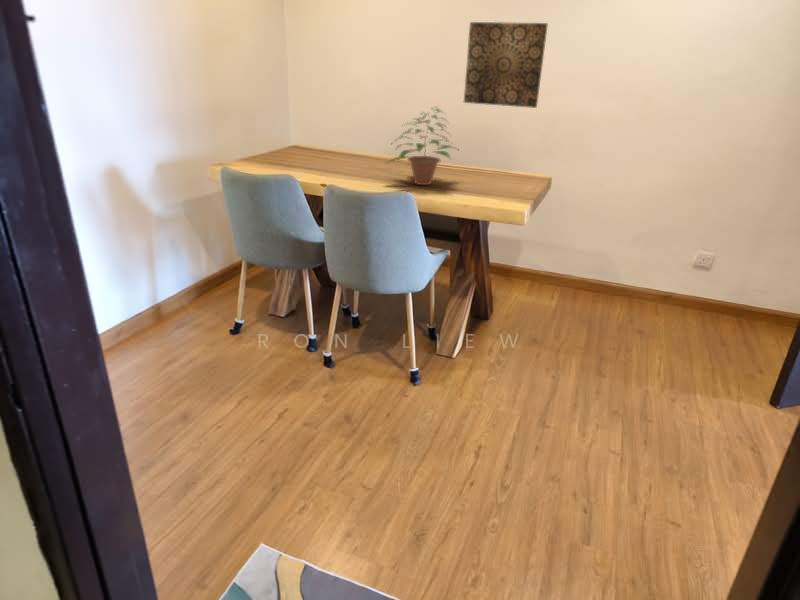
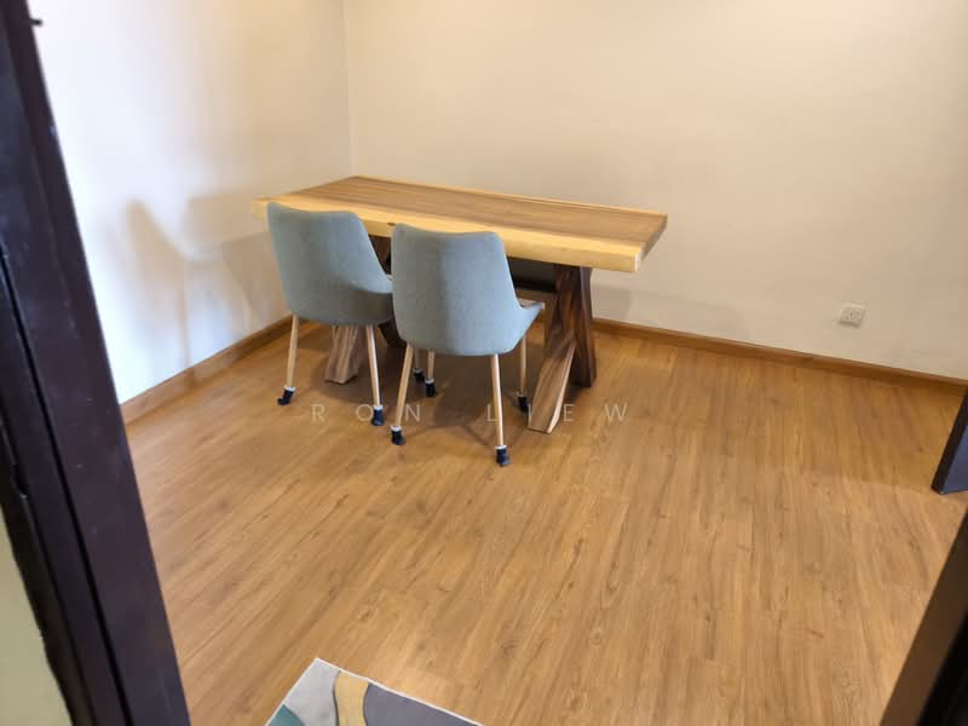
- potted plant [384,106,459,186]
- wall art [463,21,549,109]
